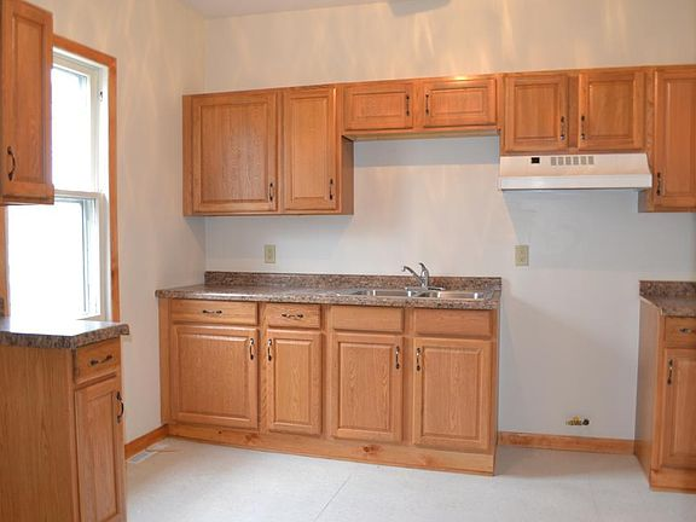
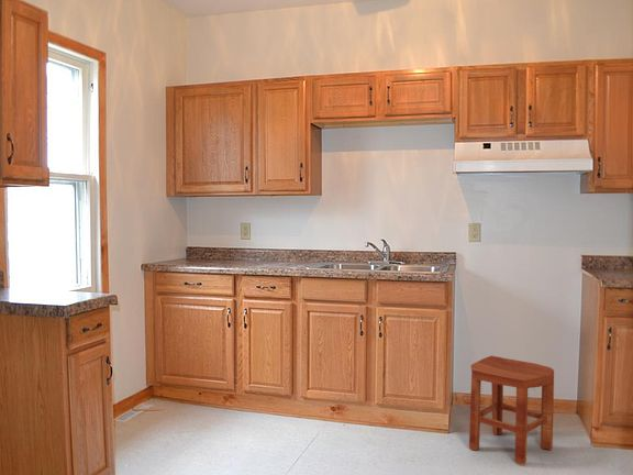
+ stool [468,355,555,466]
